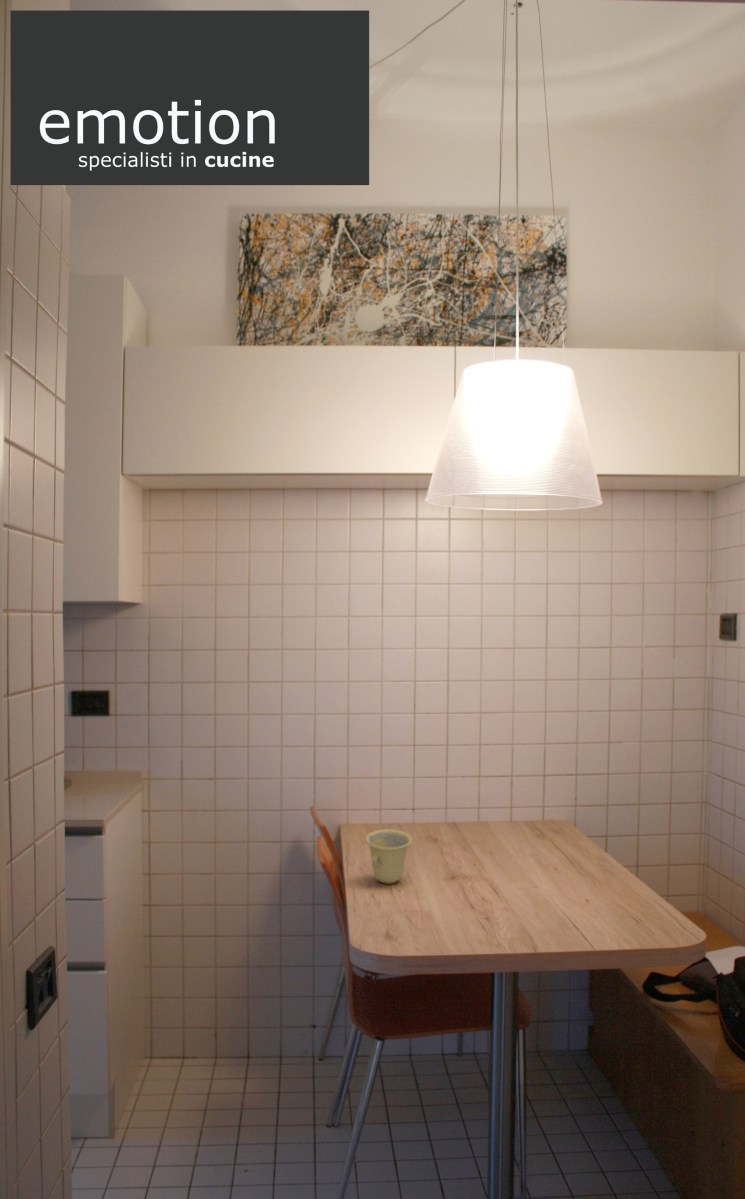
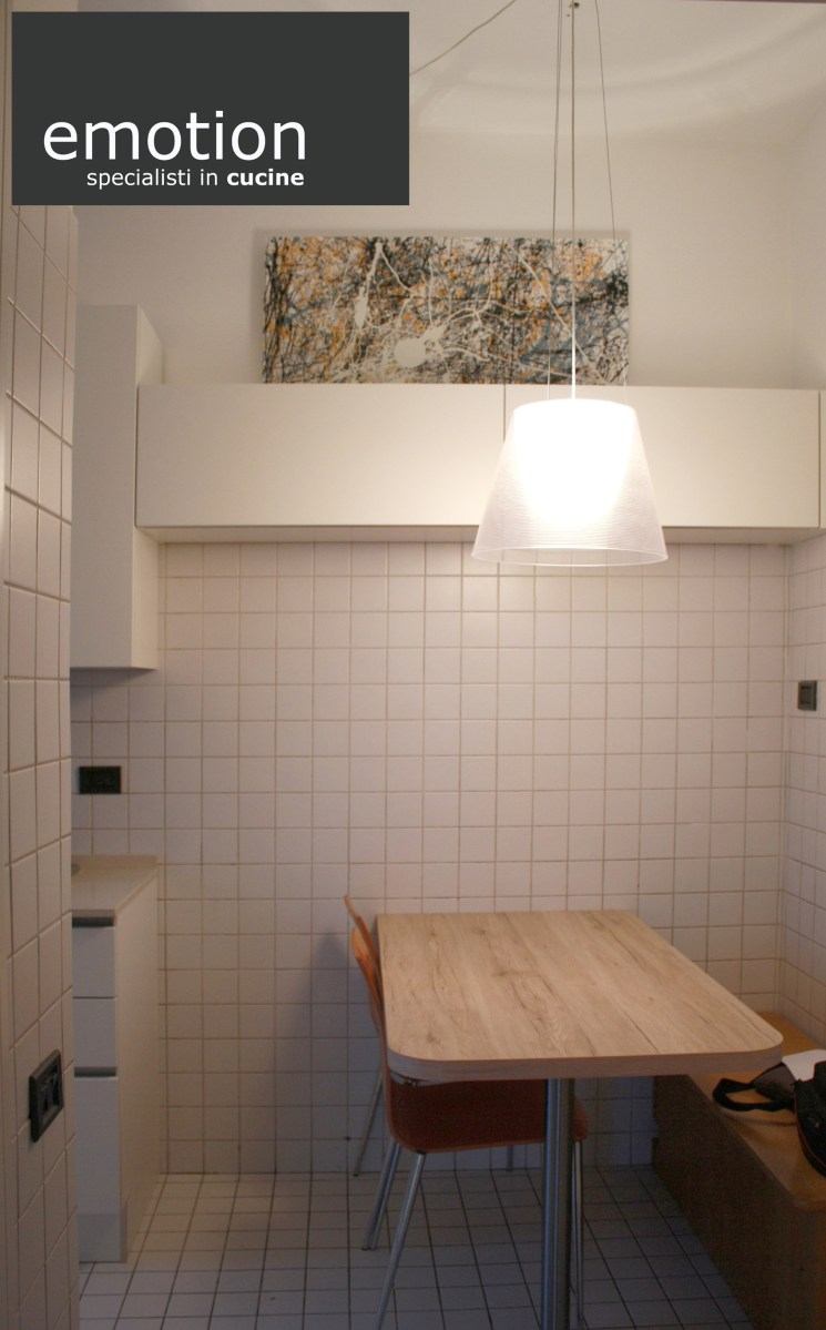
- cup [364,828,413,885]
